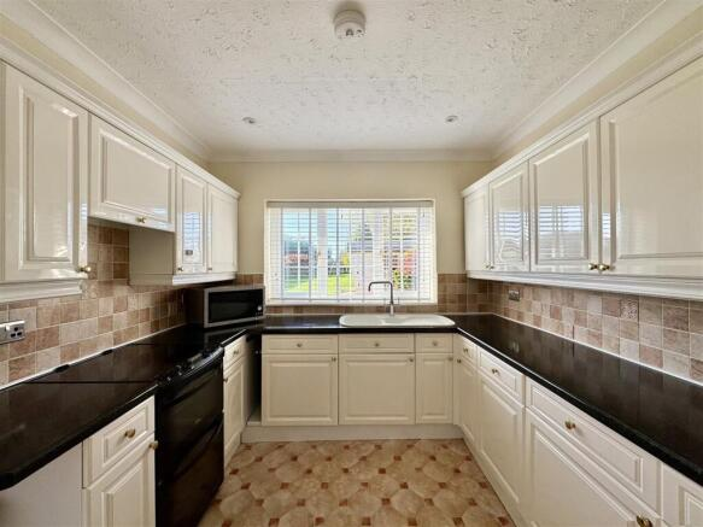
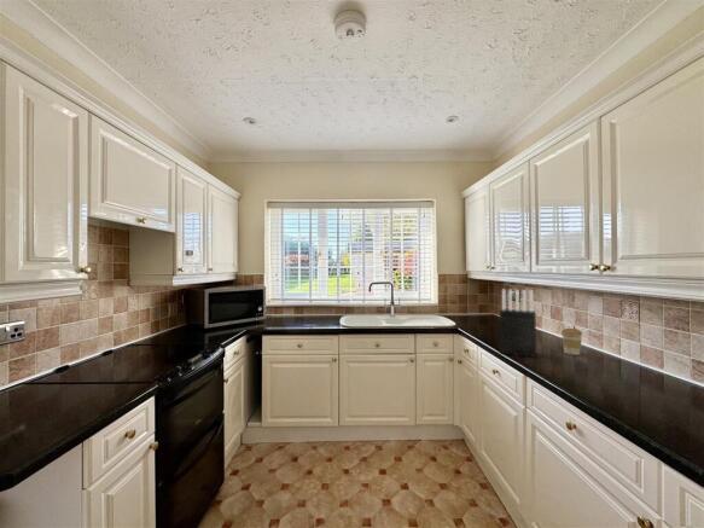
+ knife block [498,289,537,359]
+ coffee cup [560,327,583,356]
